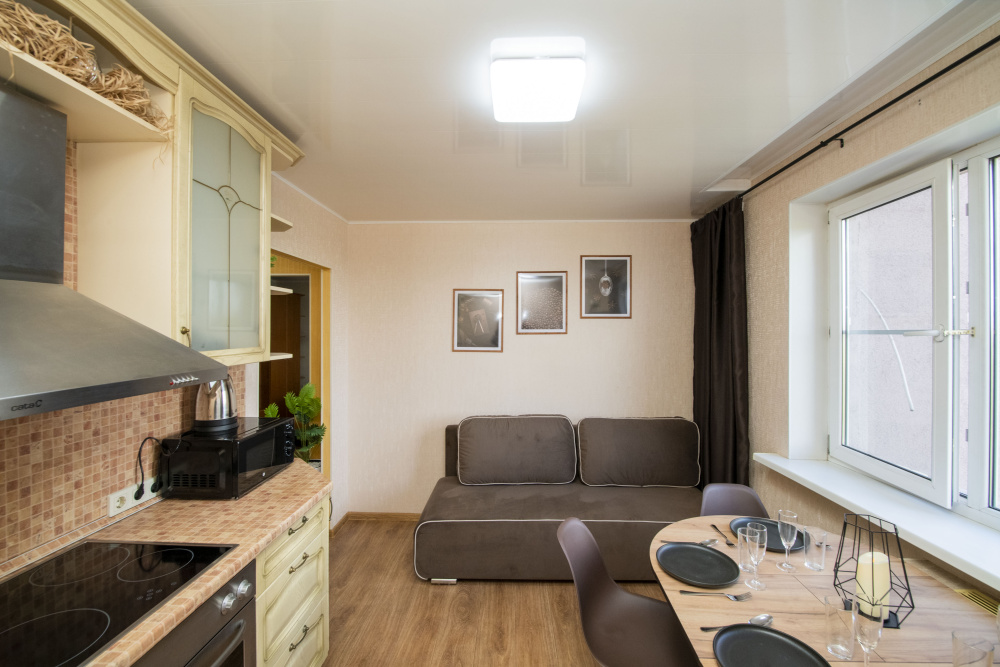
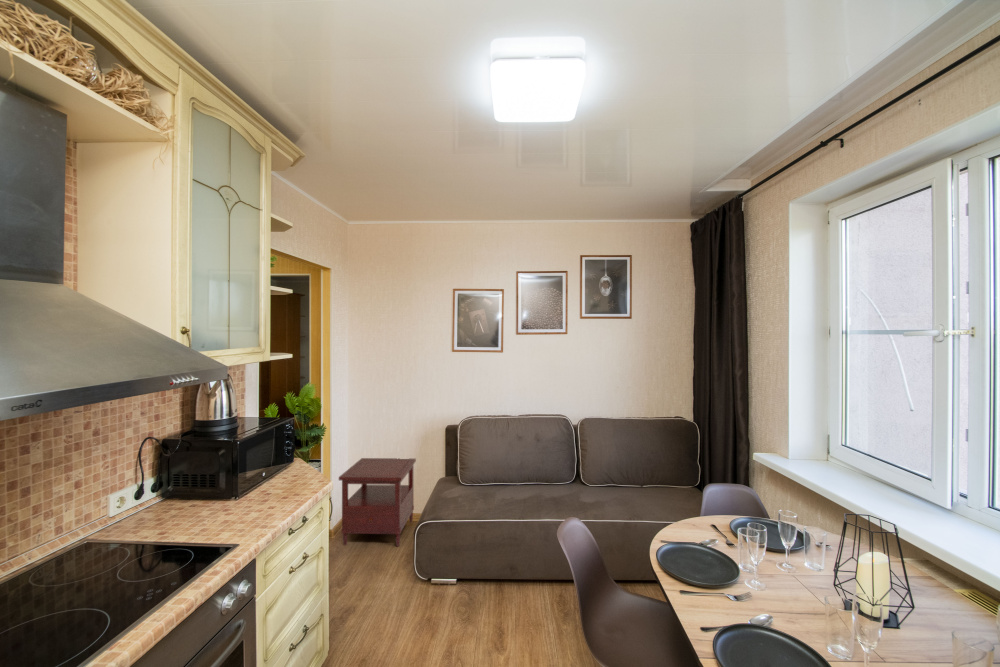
+ side table [338,457,417,548]
